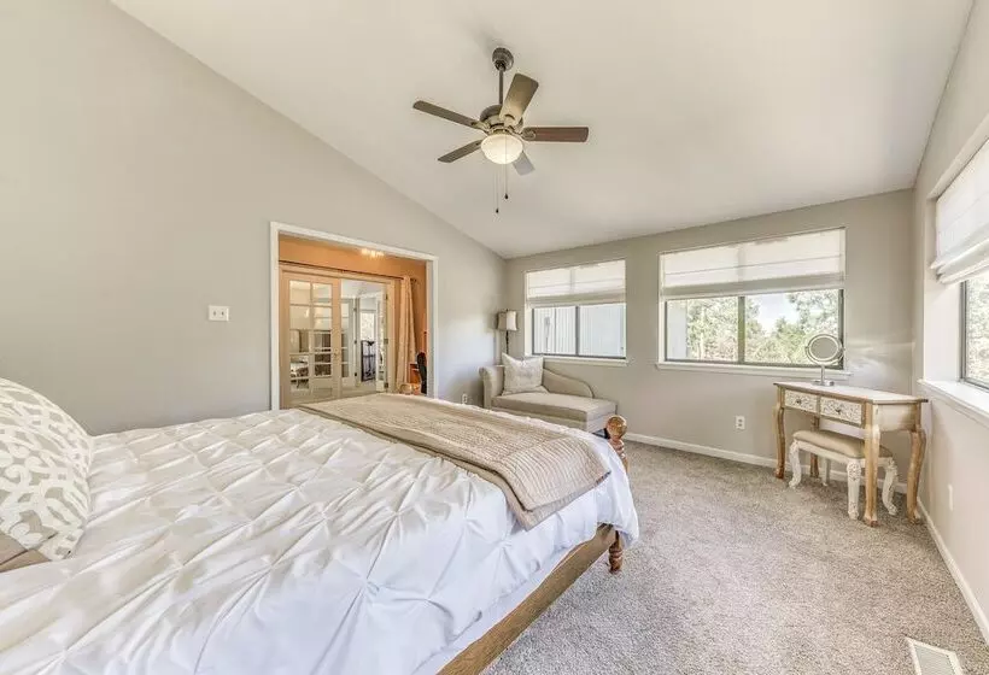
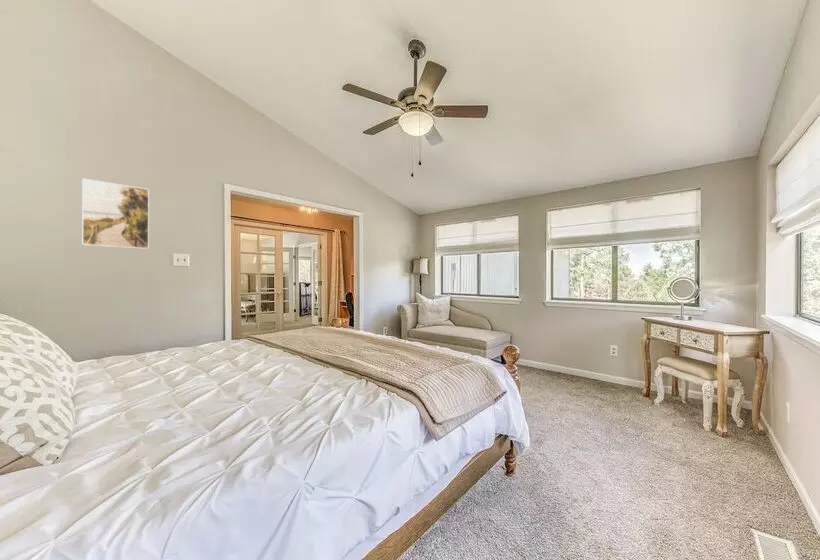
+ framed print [81,177,150,250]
